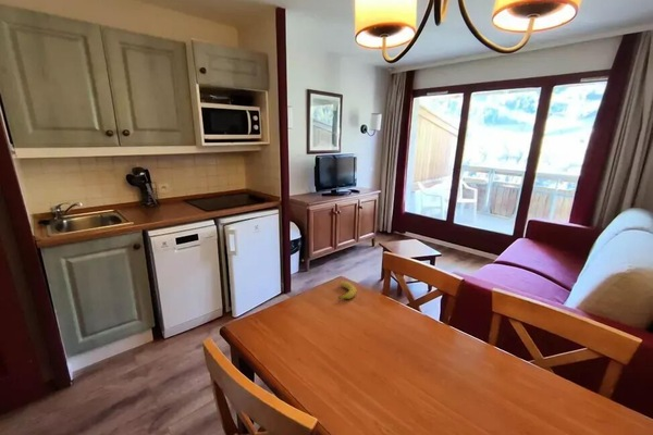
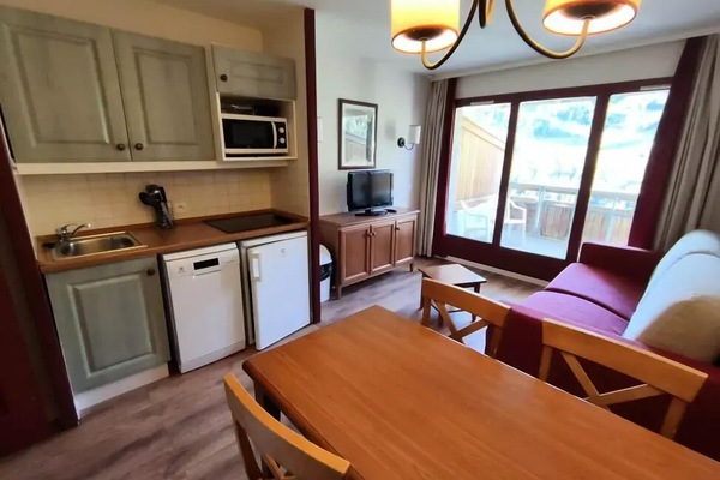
- fruit [337,281,357,300]
